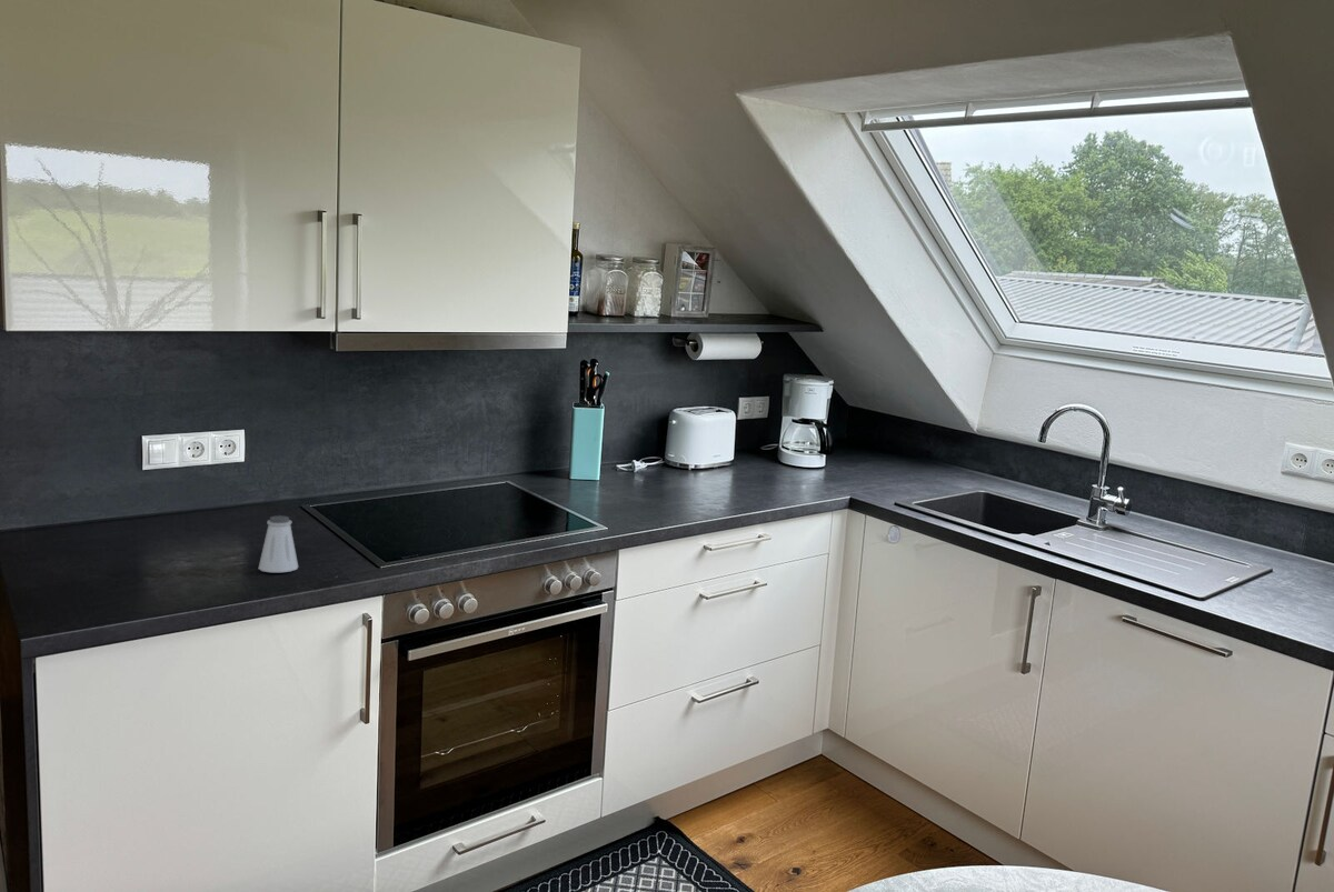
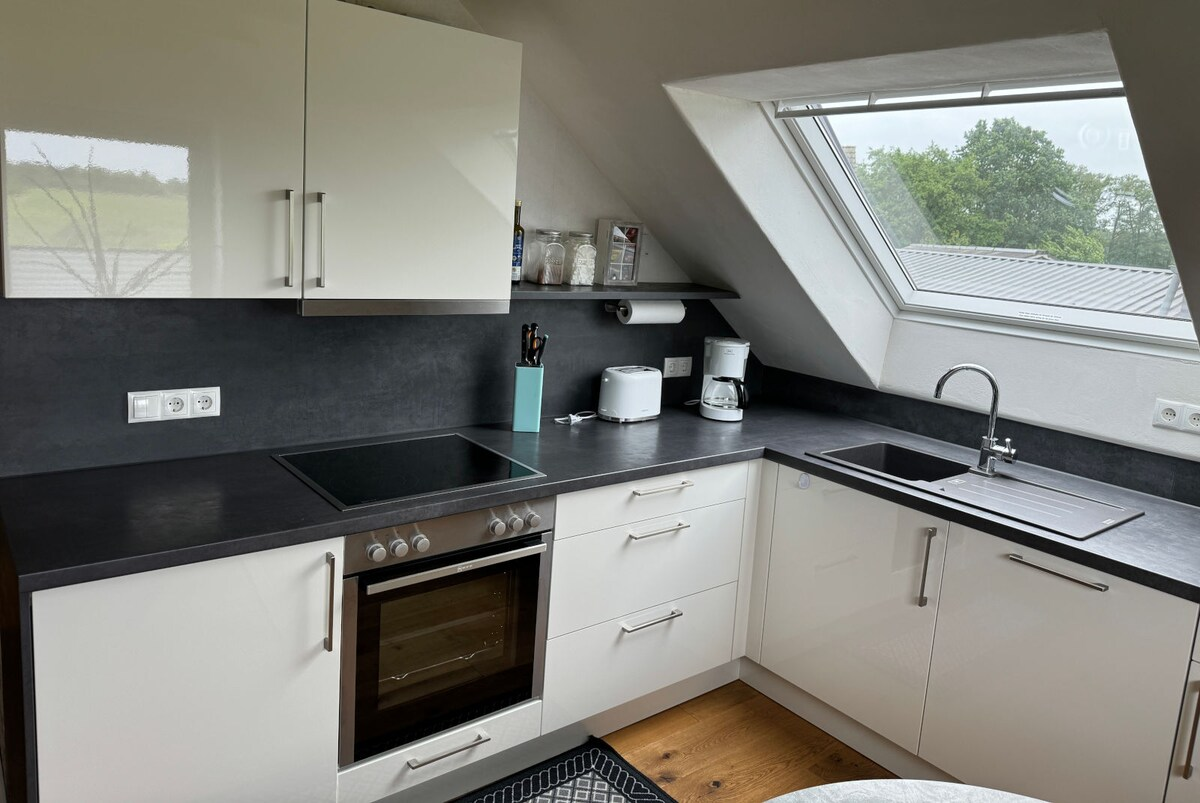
- saltshaker [258,514,299,573]
